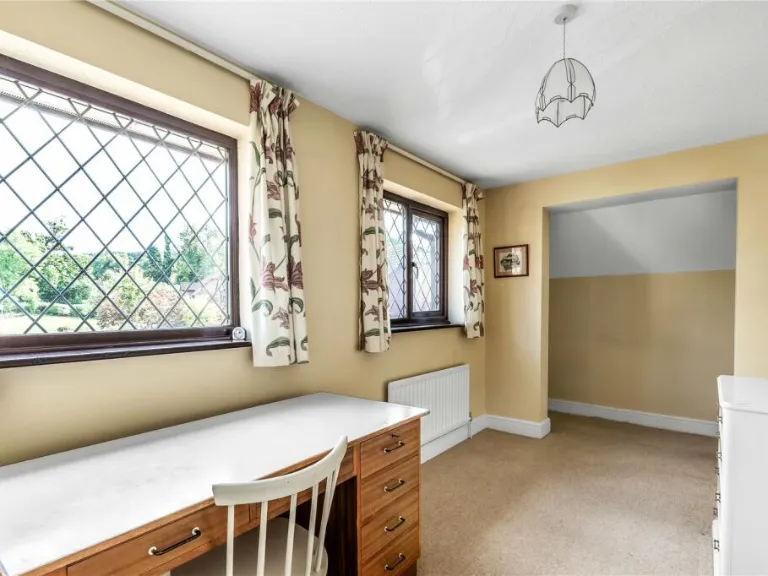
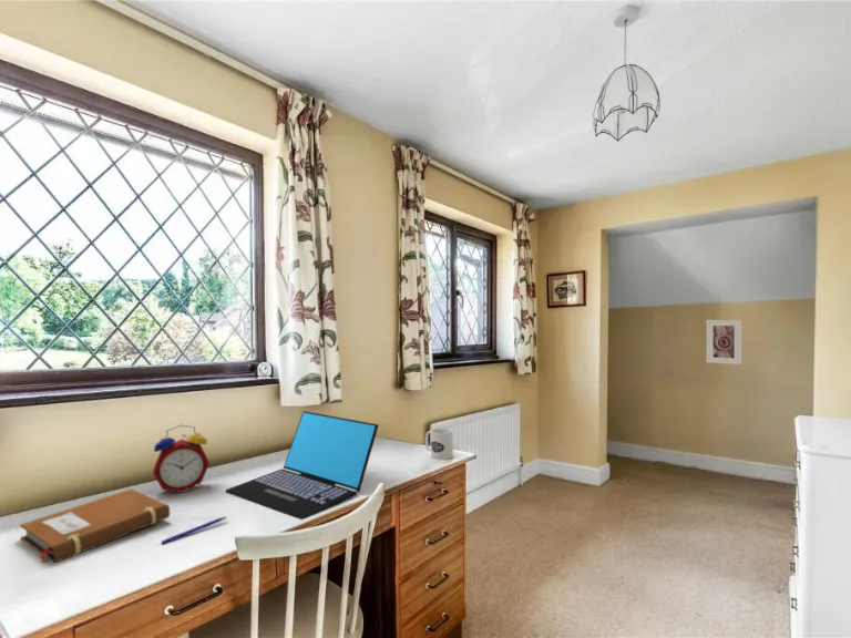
+ notebook [19,487,171,564]
+ alarm clock [152,424,211,494]
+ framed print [706,319,742,366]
+ mug [424,428,454,461]
+ pen [160,515,227,545]
+ laptop [225,410,380,521]
